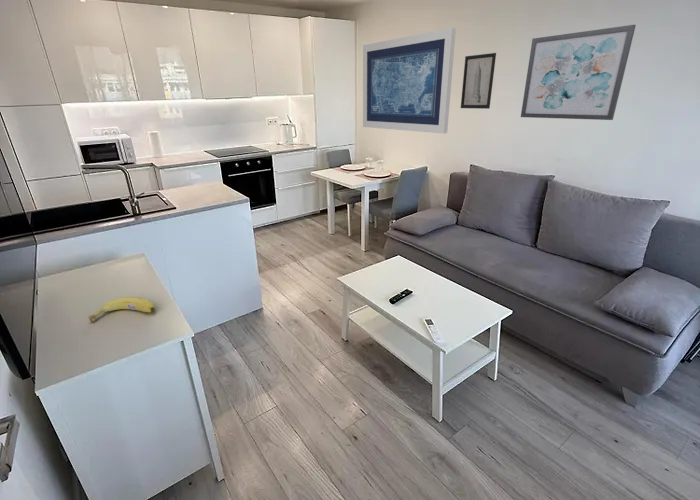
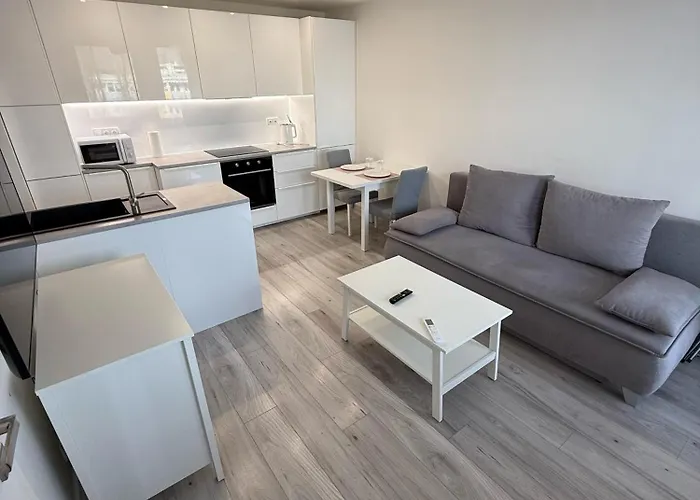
- fruit [87,296,155,323]
- wall art [460,52,497,110]
- wall art [362,27,457,134]
- wall art [520,24,637,121]
